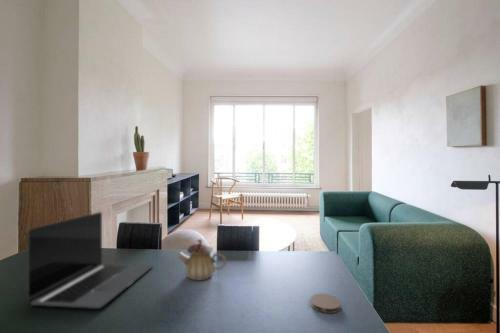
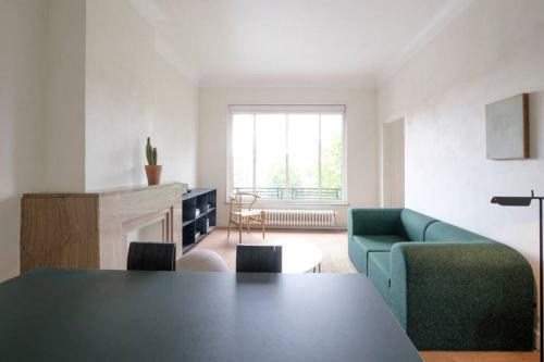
- coaster [309,293,342,314]
- laptop [27,211,153,310]
- teapot [177,238,227,282]
